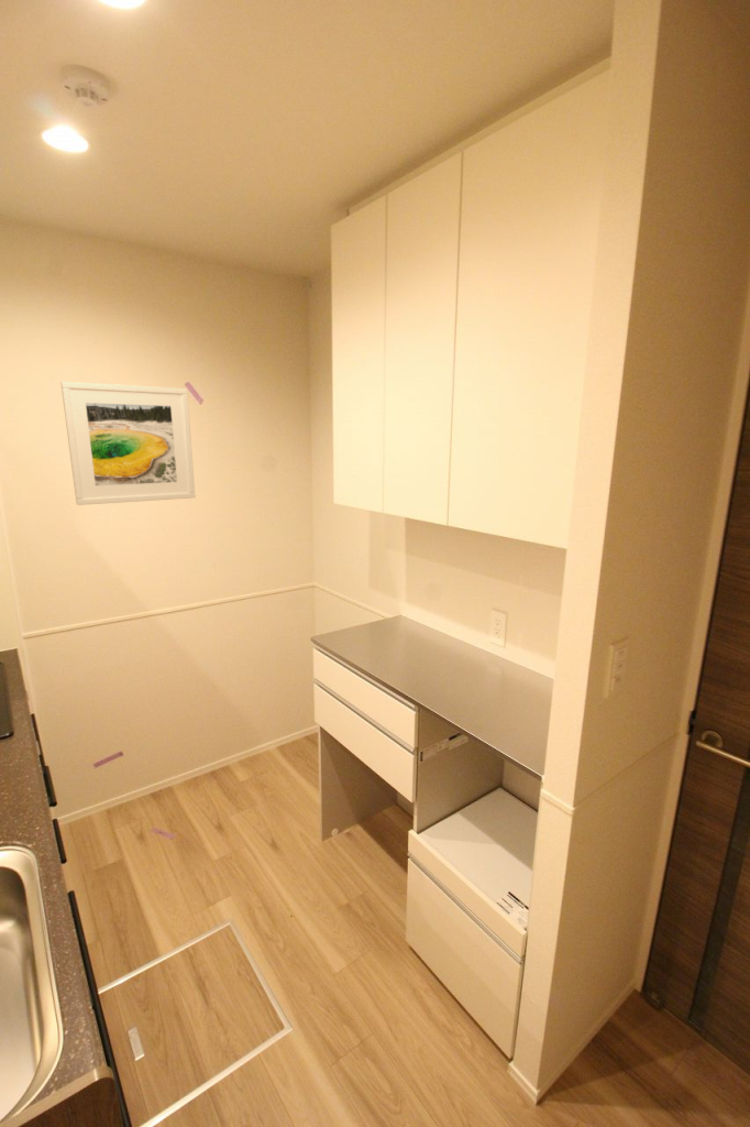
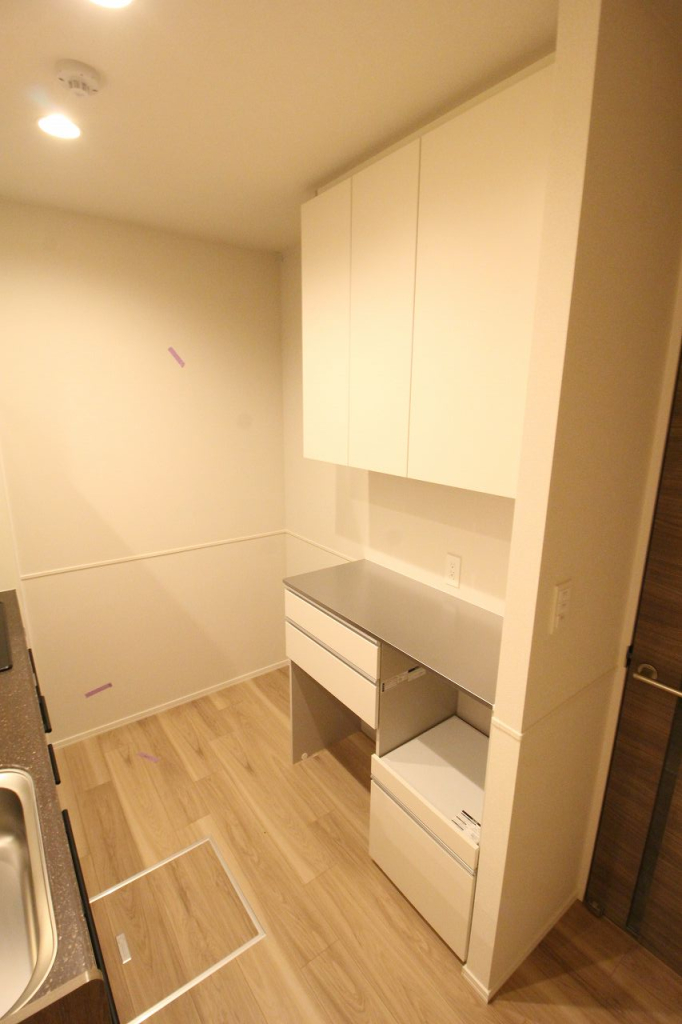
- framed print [59,381,197,506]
